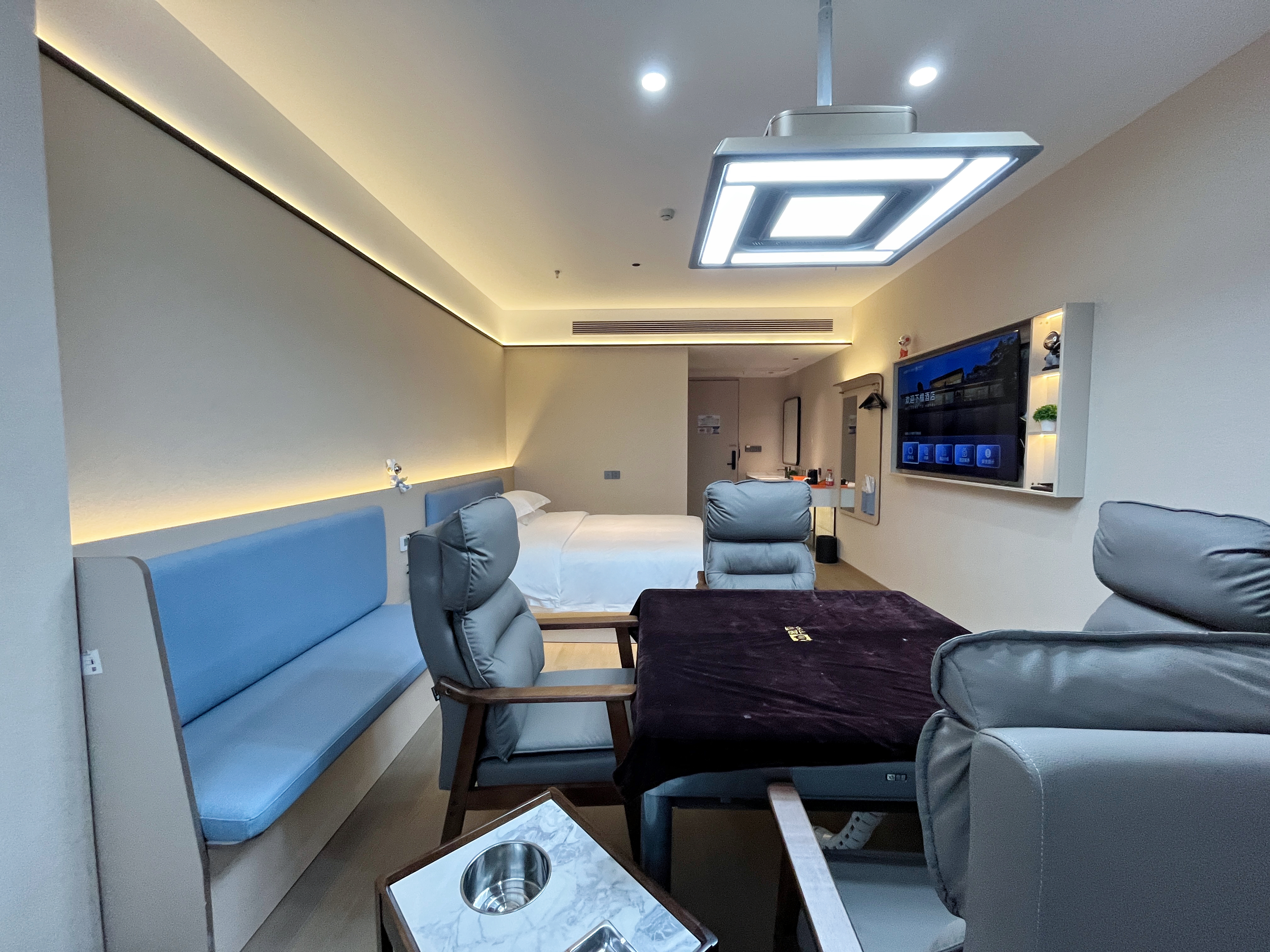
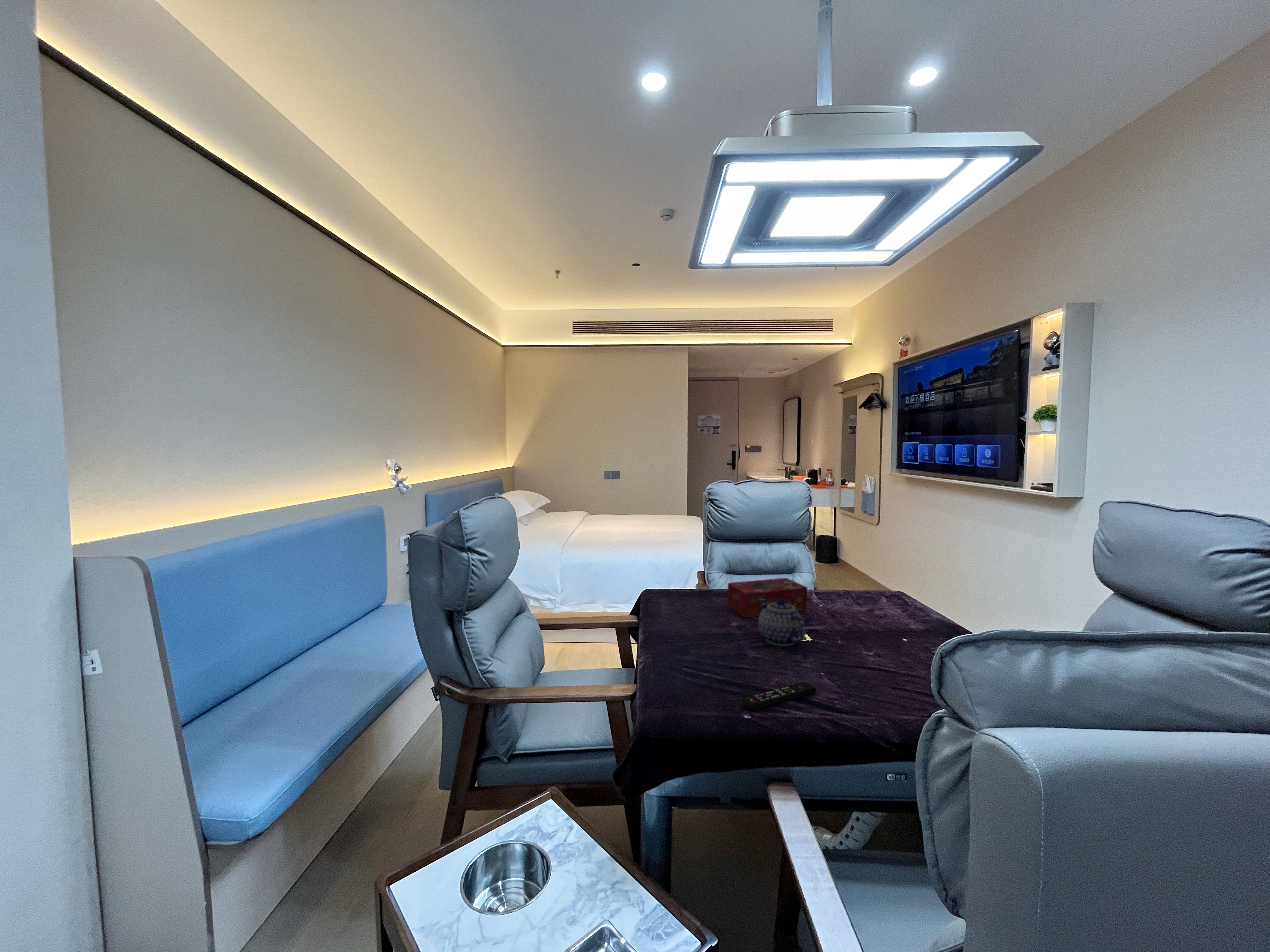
+ teapot [758,599,806,646]
+ tissue box [727,577,808,618]
+ remote control [742,682,817,710]
